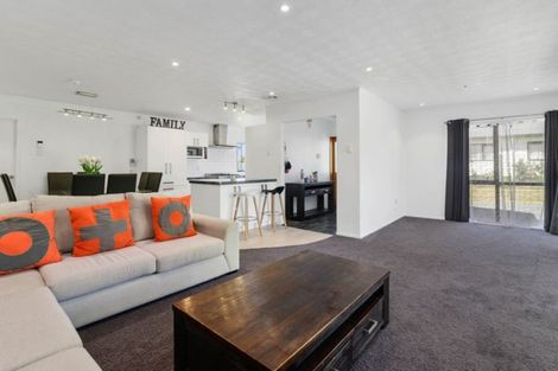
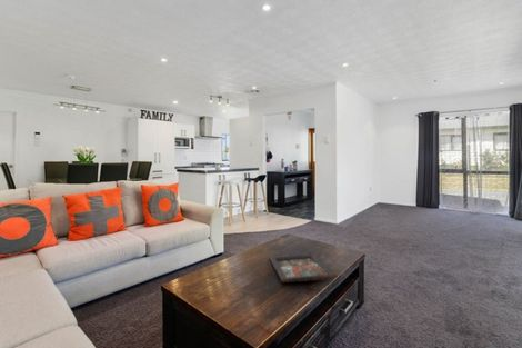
+ decorative tray [269,252,339,284]
